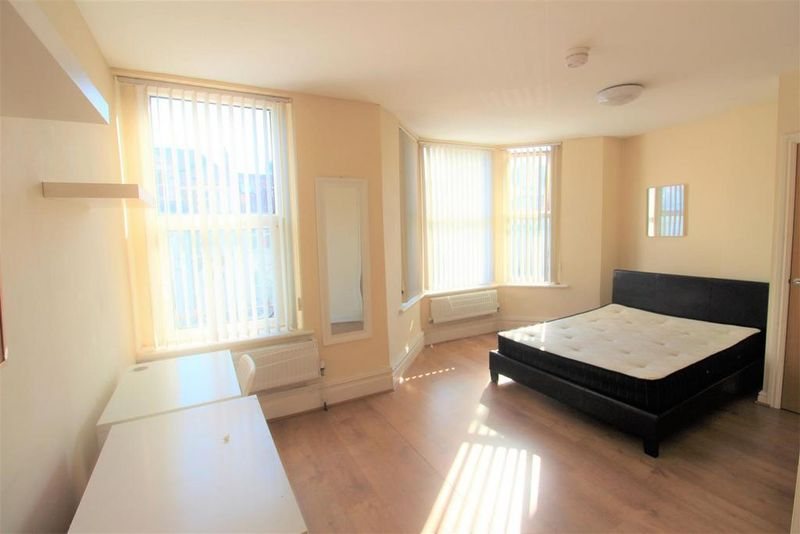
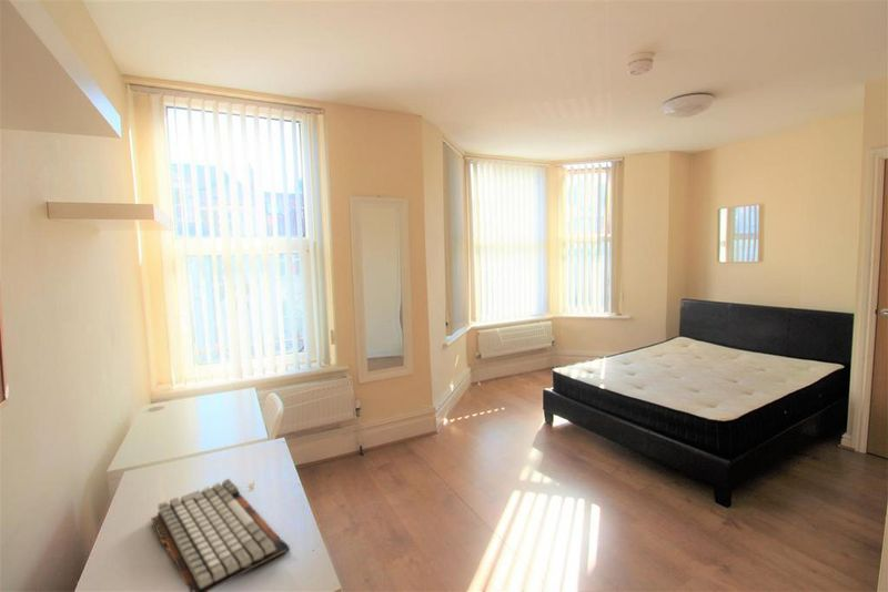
+ keyboard [150,478,291,592]
